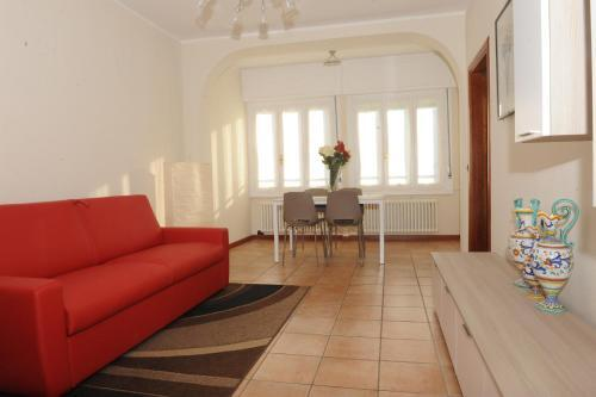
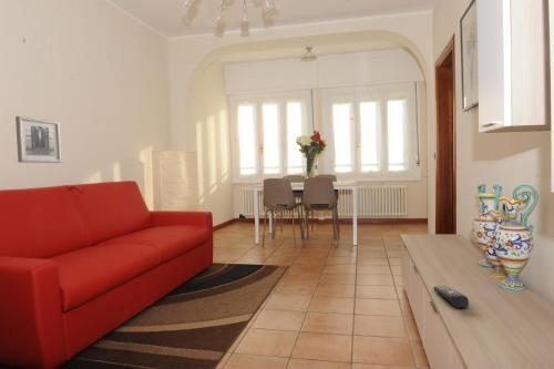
+ wall art [14,115,62,164]
+ remote control [432,286,470,309]
